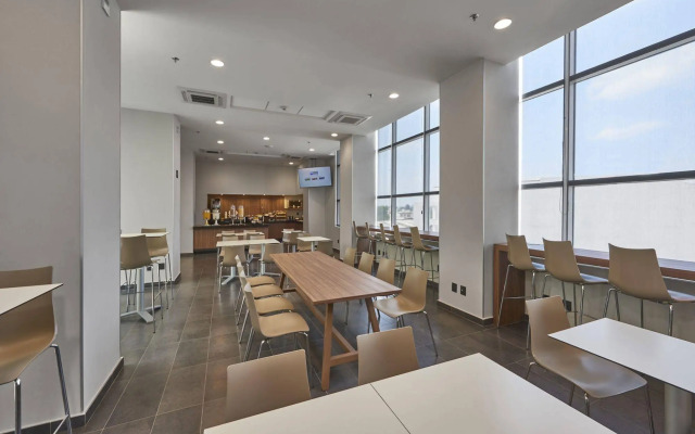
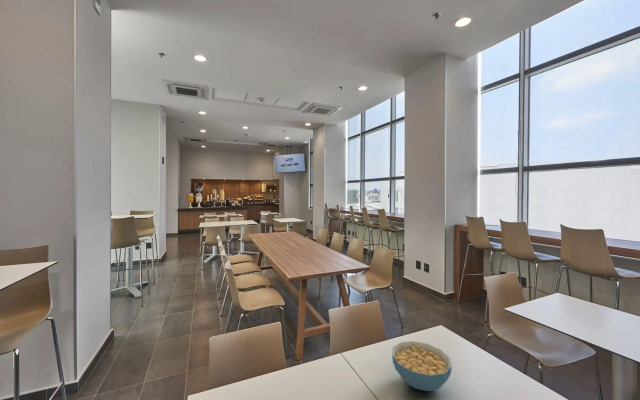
+ cereal bowl [391,340,453,392]
